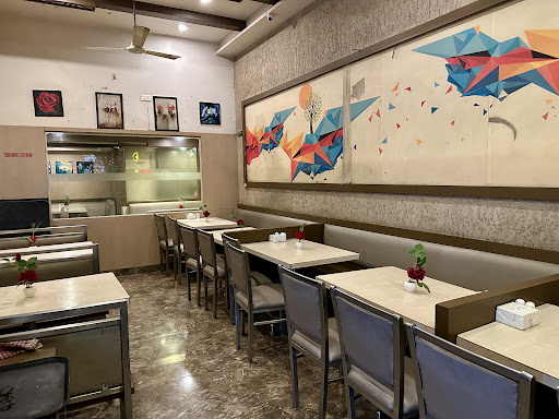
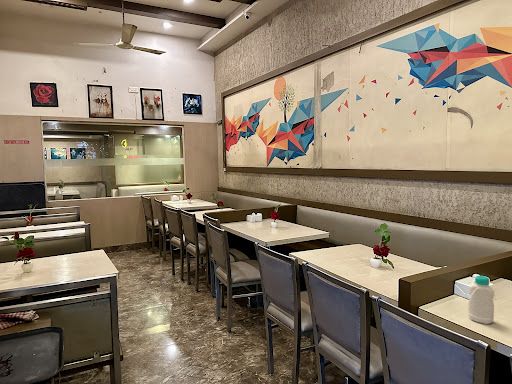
+ bottle [467,275,495,325]
